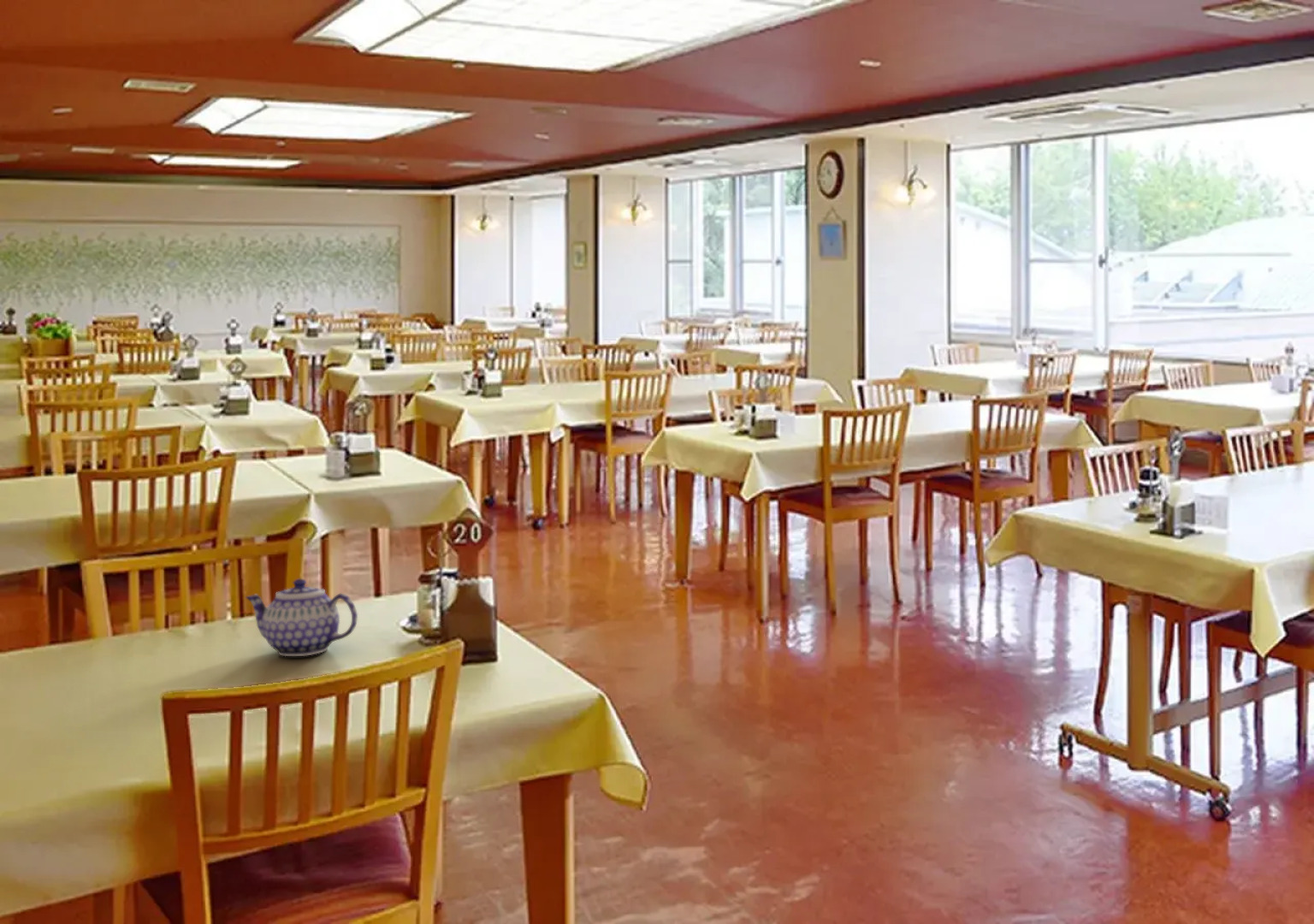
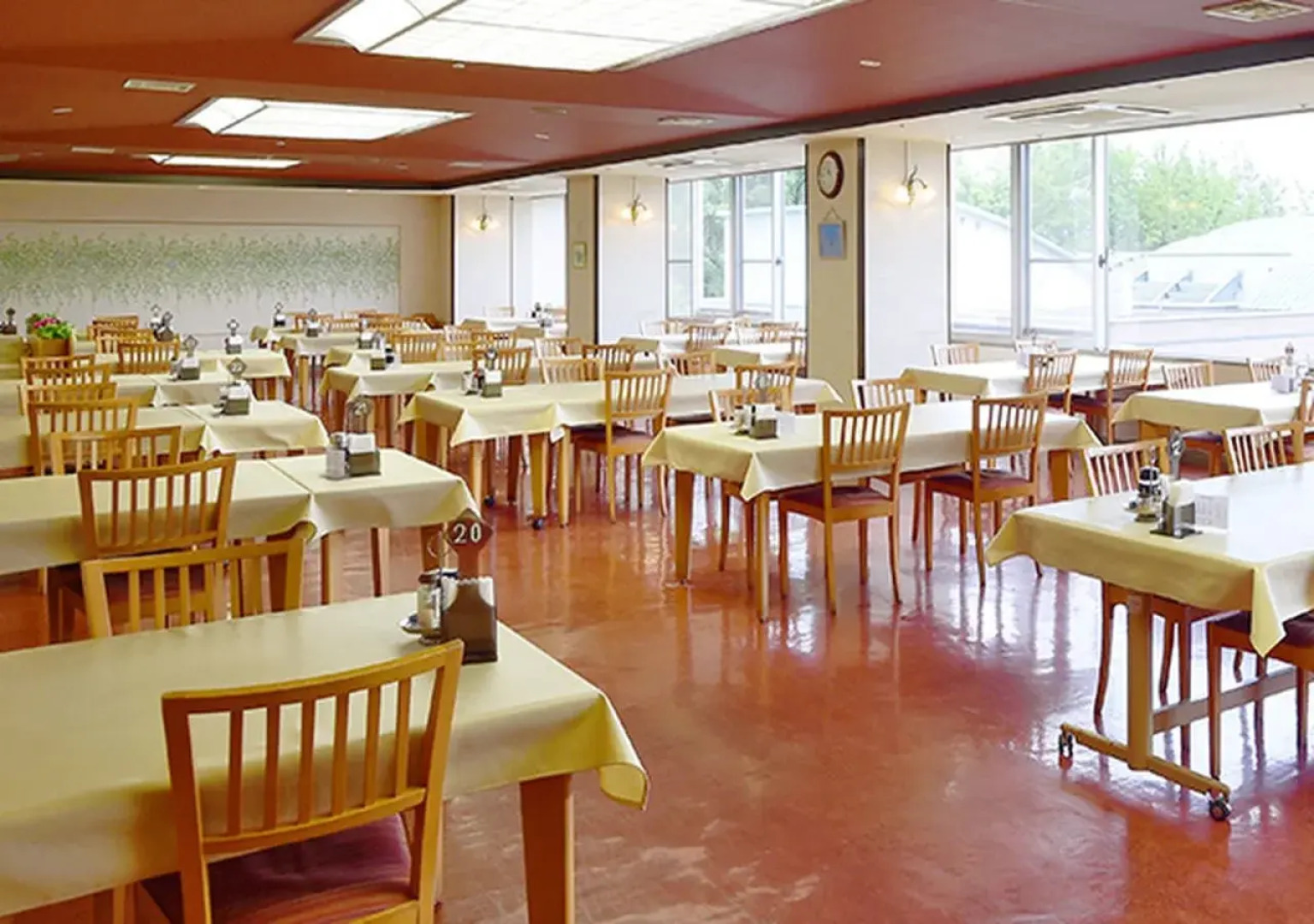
- teapot [245,578,358,657]
